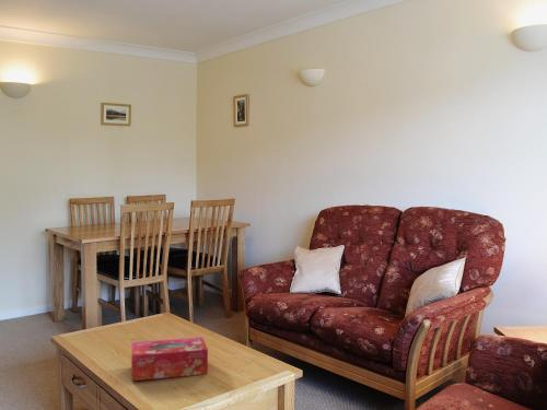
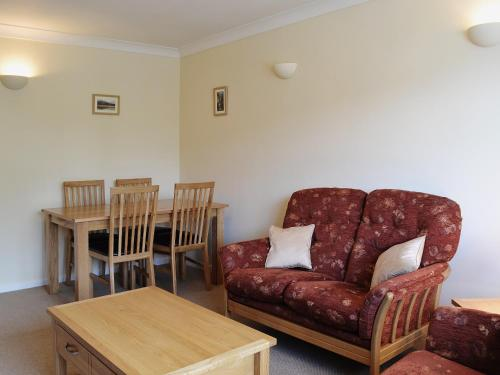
- tissue box [130,337,209,382]
